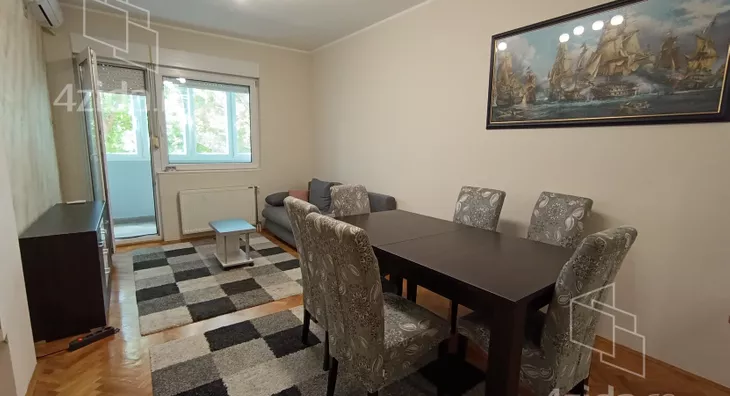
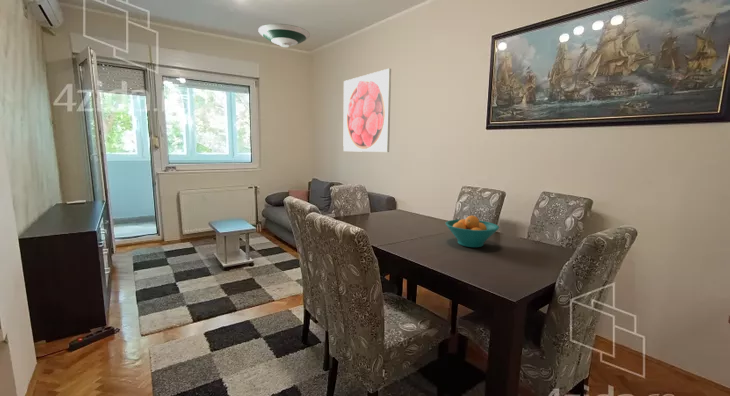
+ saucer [257,23,311,48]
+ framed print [342,68,392,153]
+ fruit bowl [445,215,500,248]
